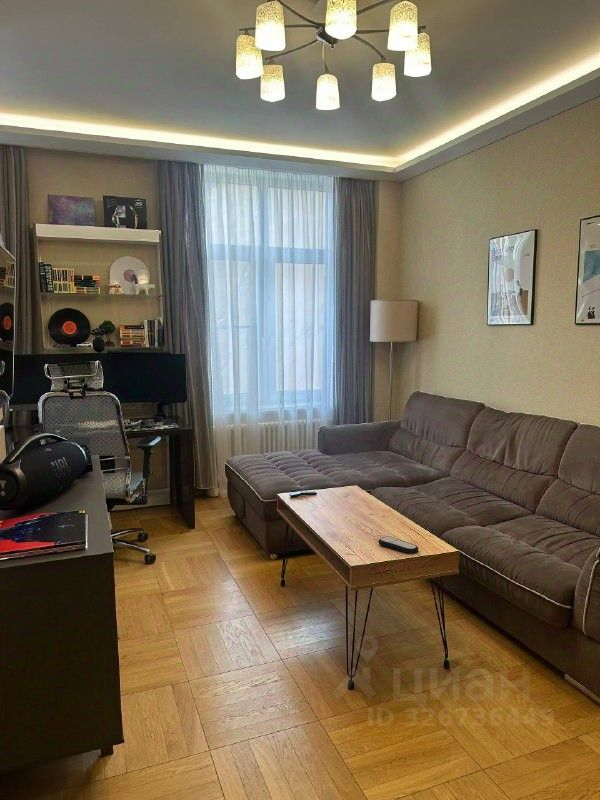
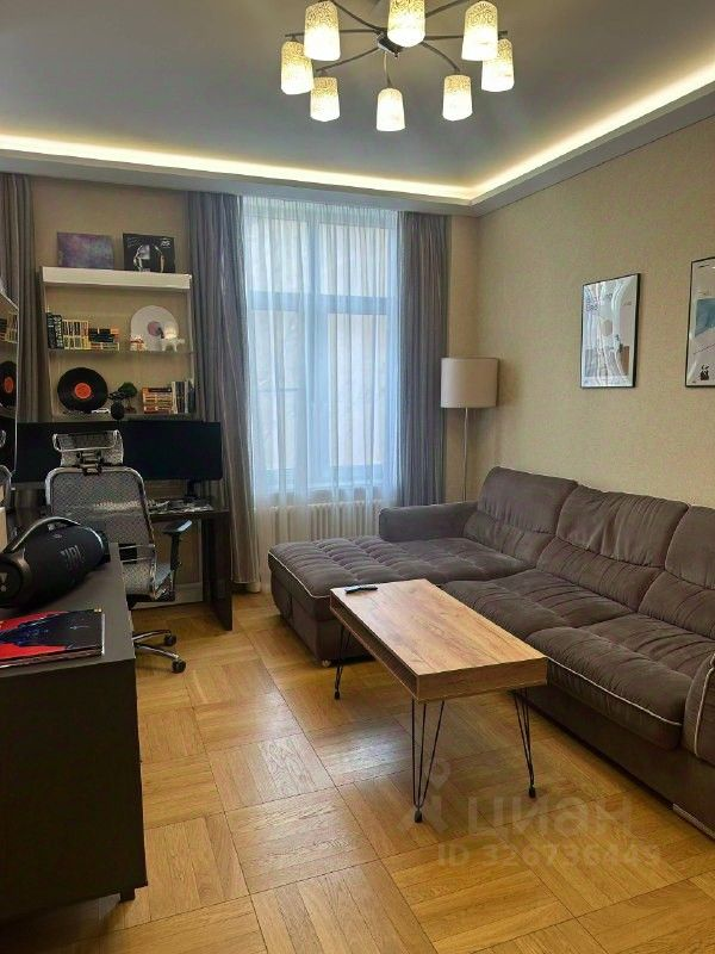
- remote control [377,535,419,555]
